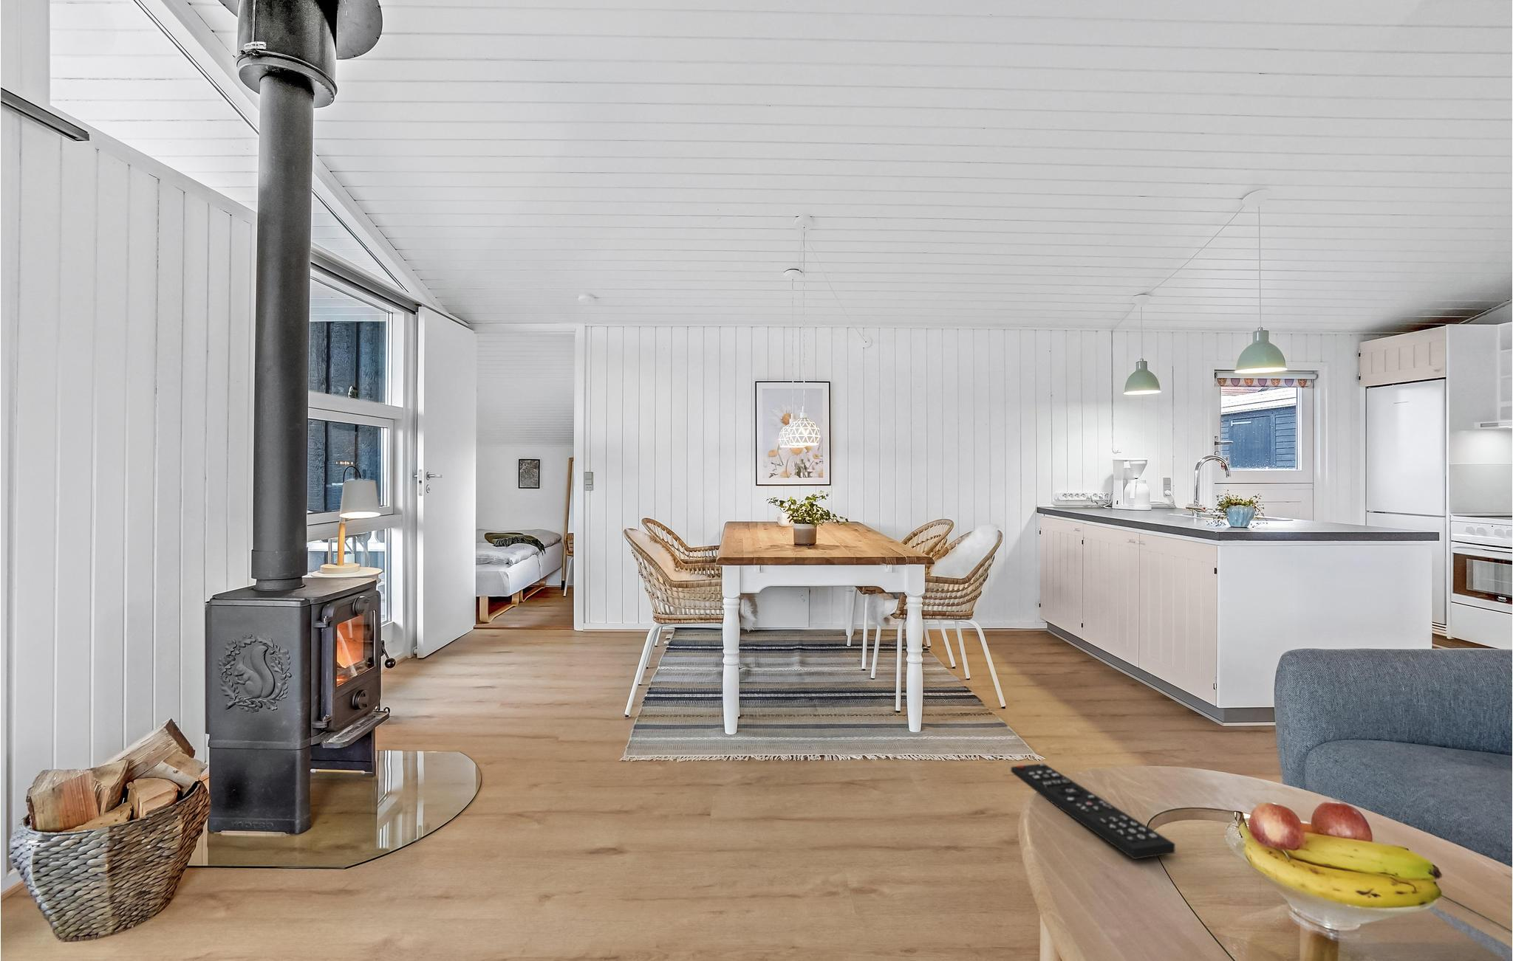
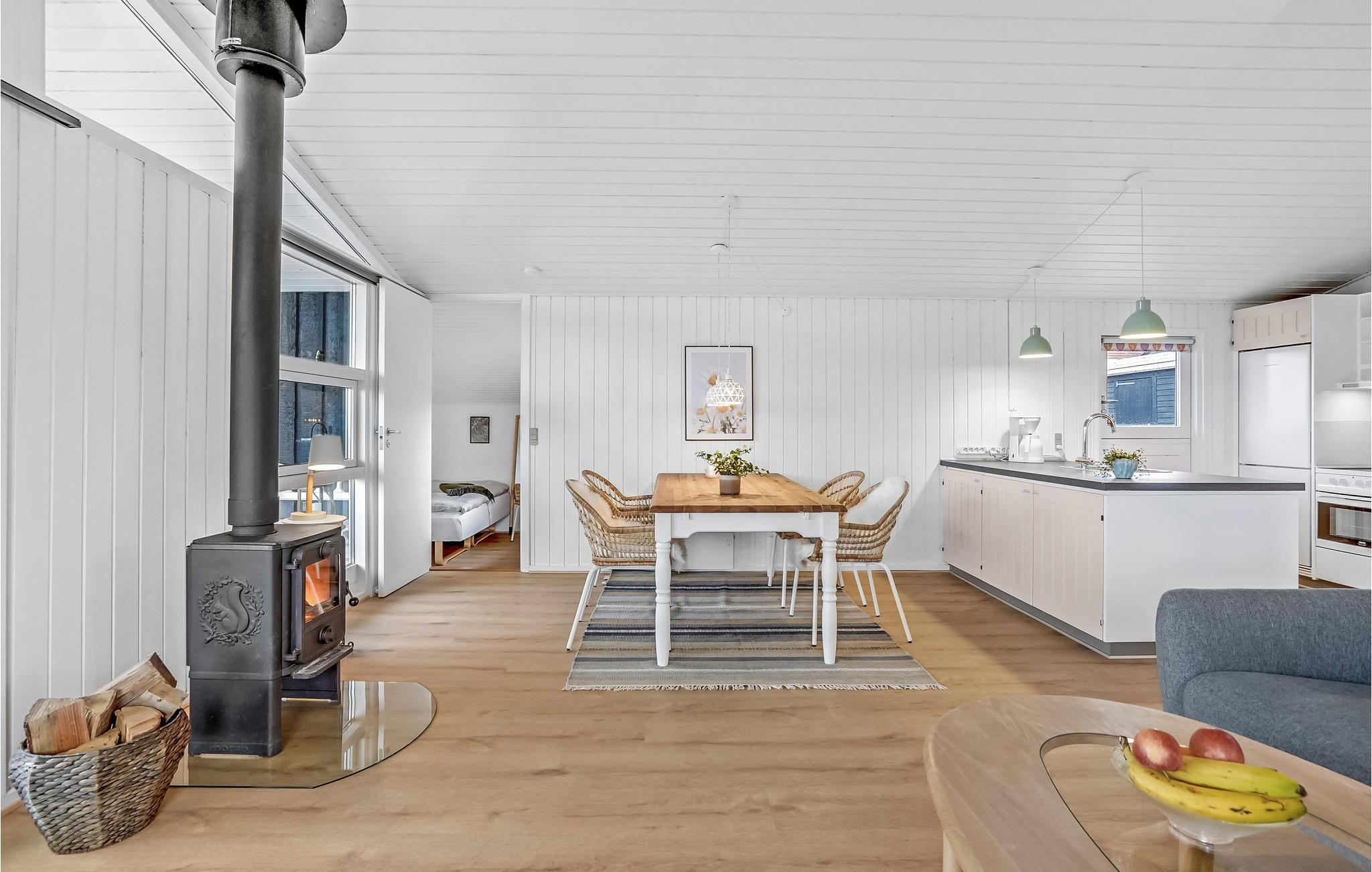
- remote control [1010,763,1177,860]
